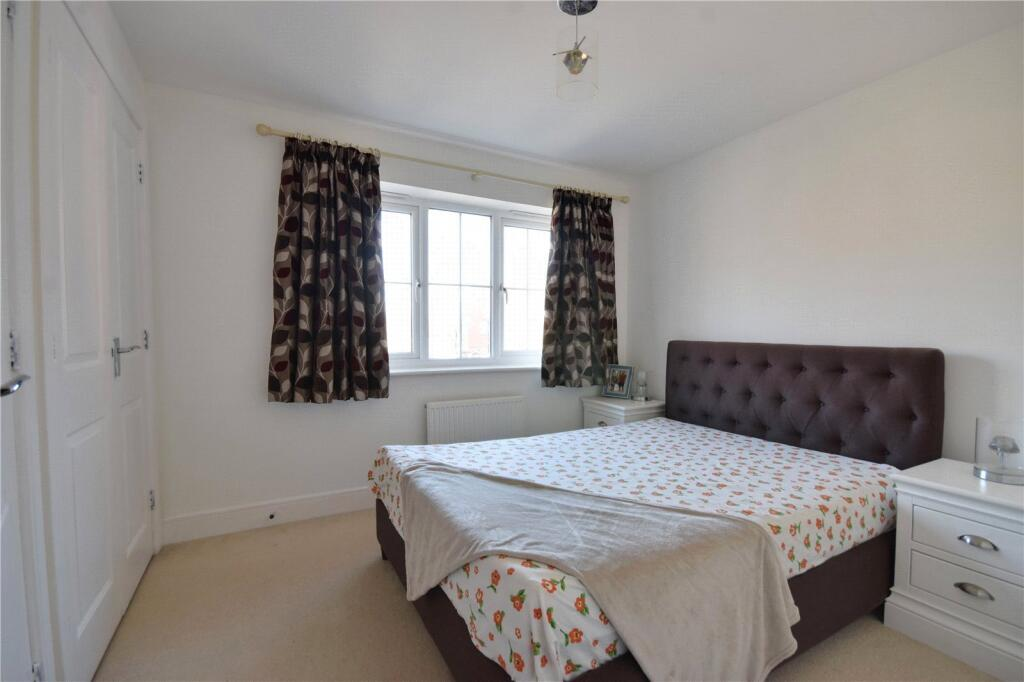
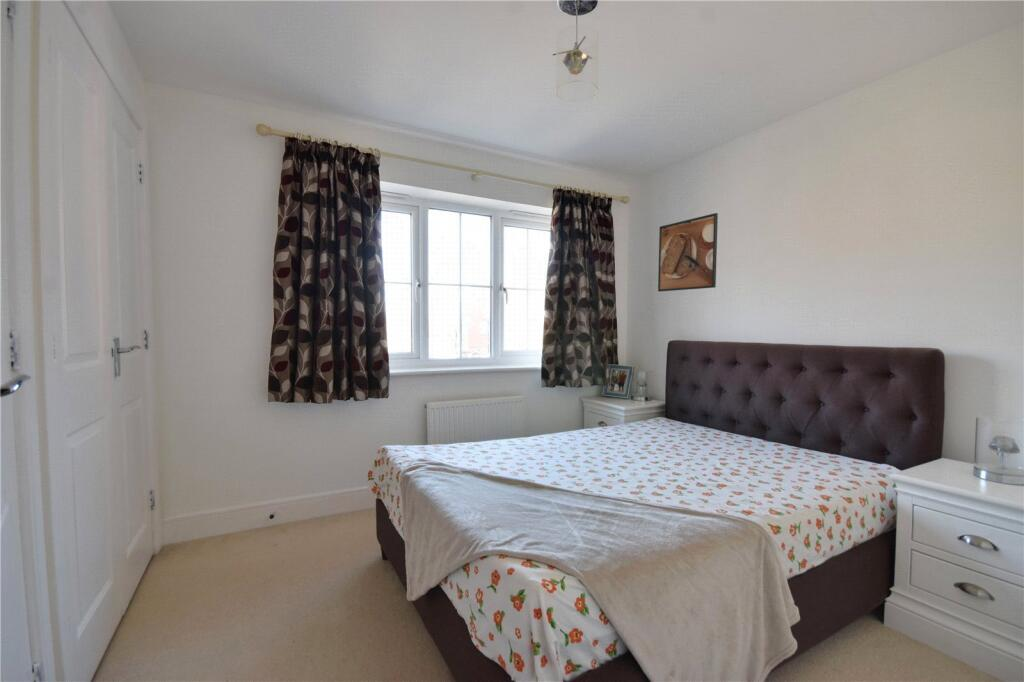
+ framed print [657,212,719,292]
